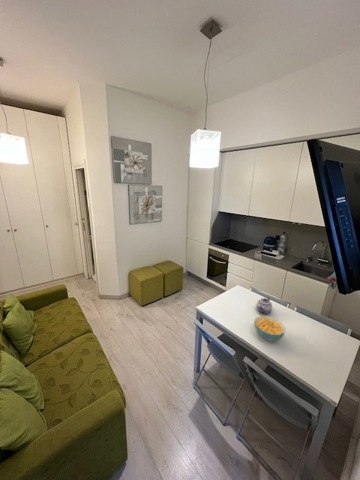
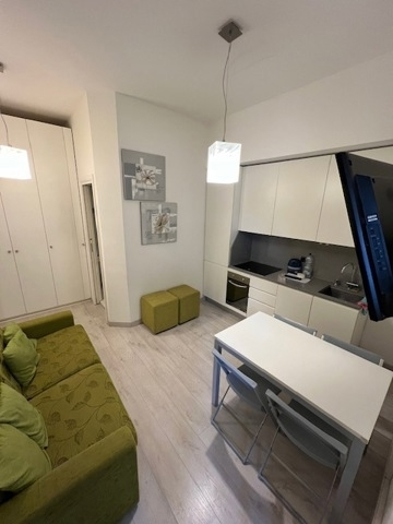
- teapot [255,296,273,315]
- cereal bowl [253,315,287,342]
